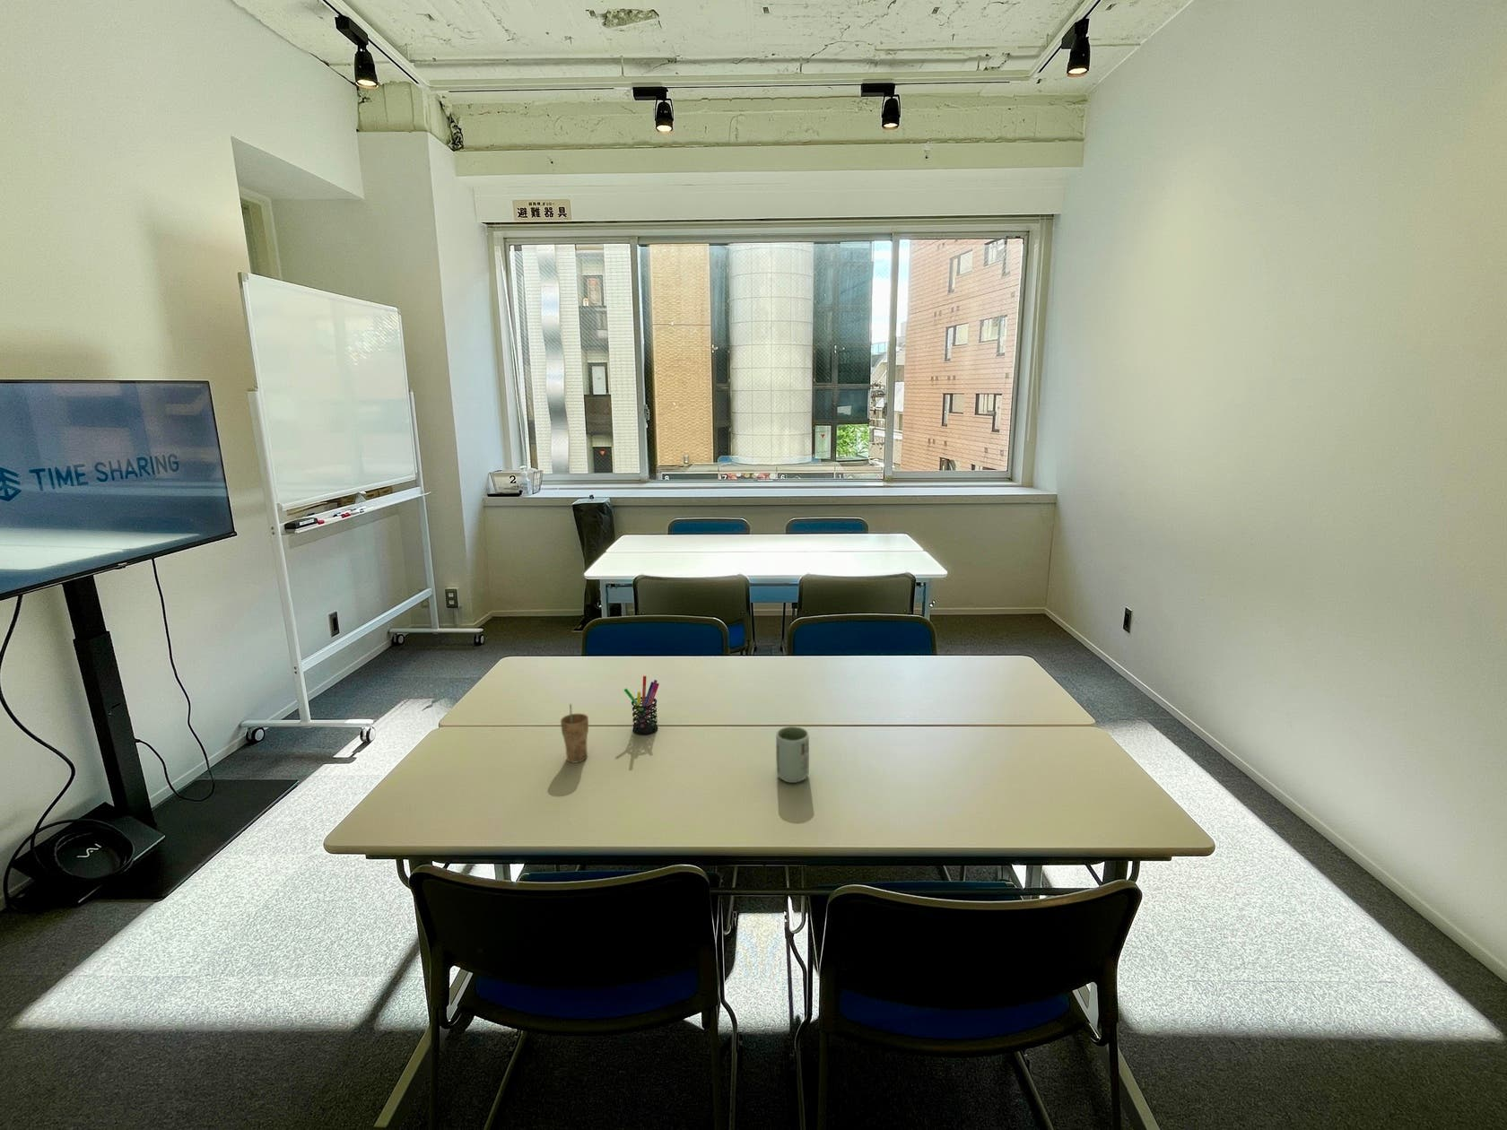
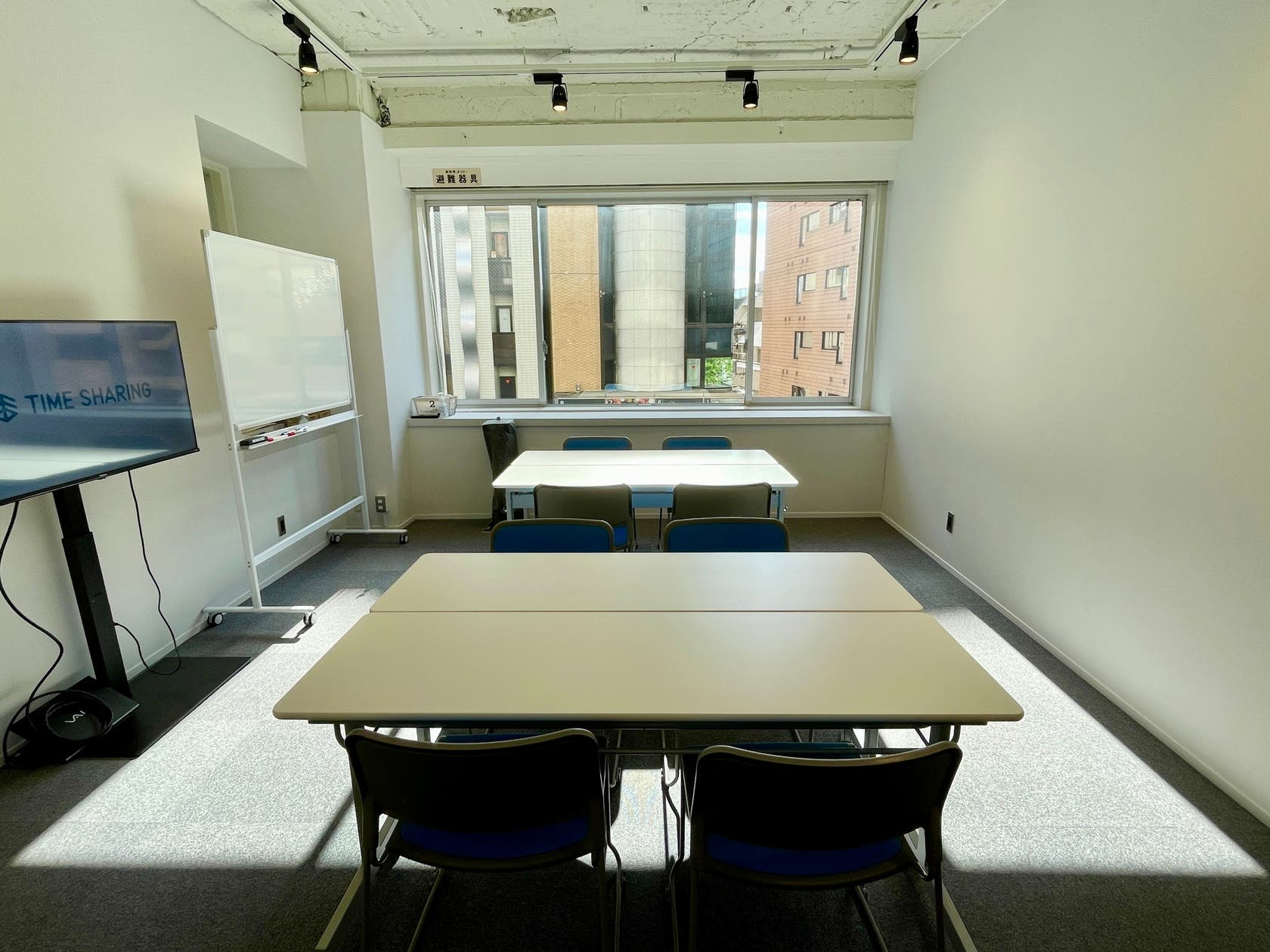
- cup [560,703,590,764]
- pen holder [623,675,660,736]
- cup [775,725,810,783]
